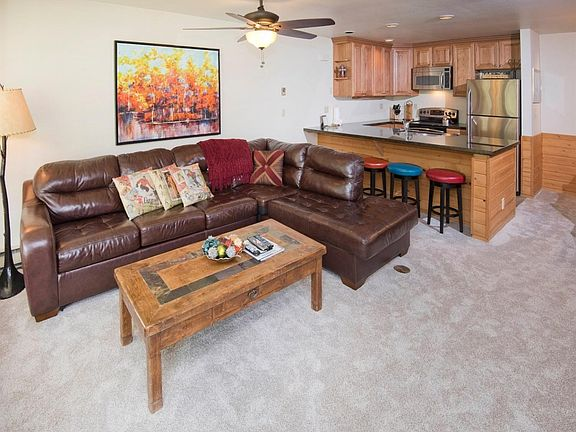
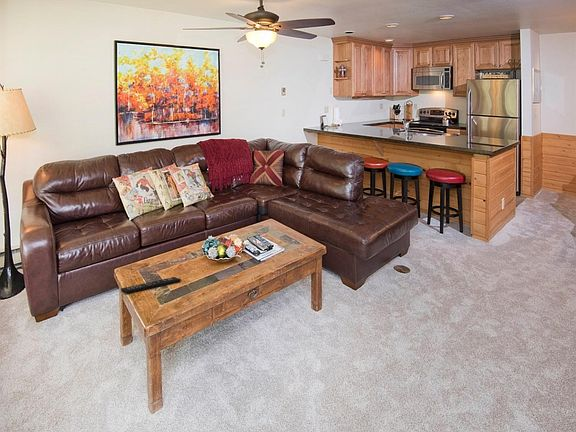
+ remote control [120,276,182,295]
